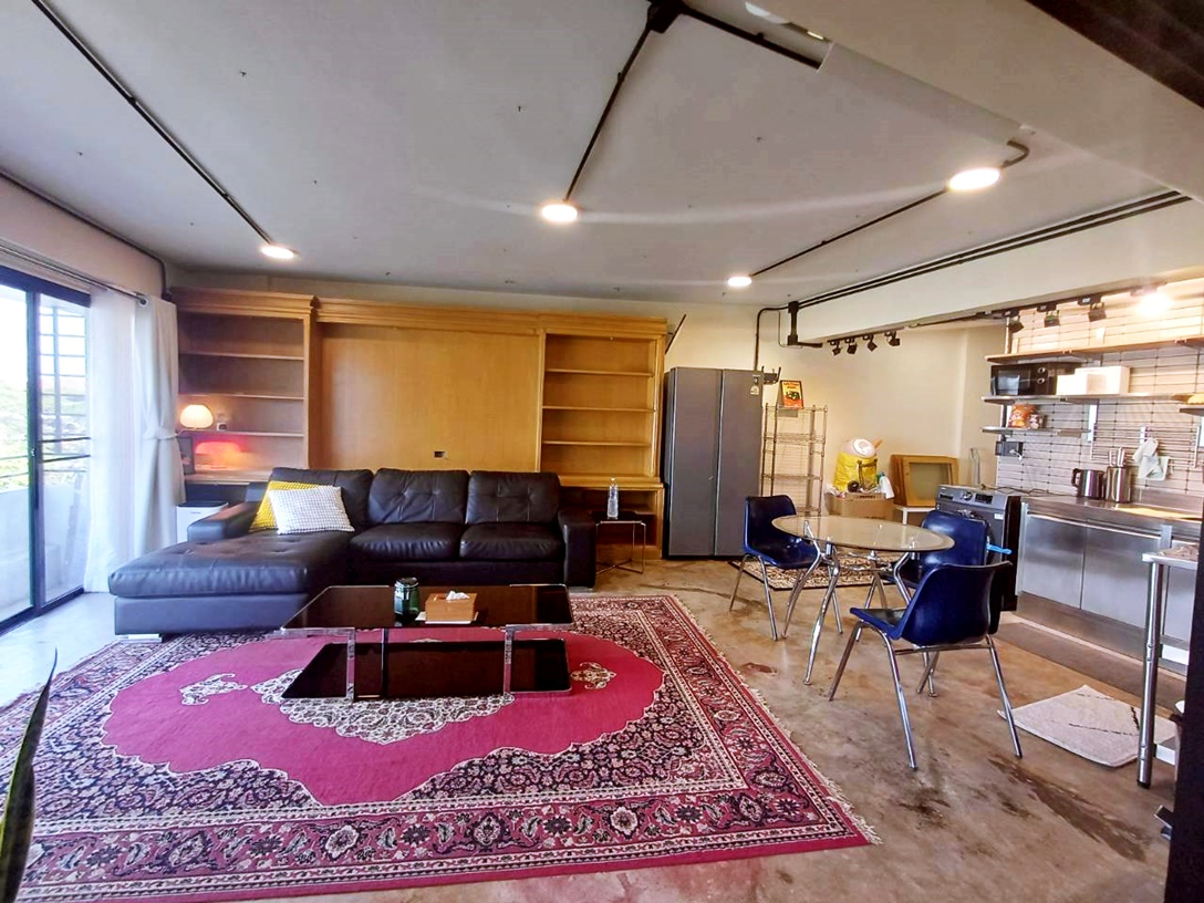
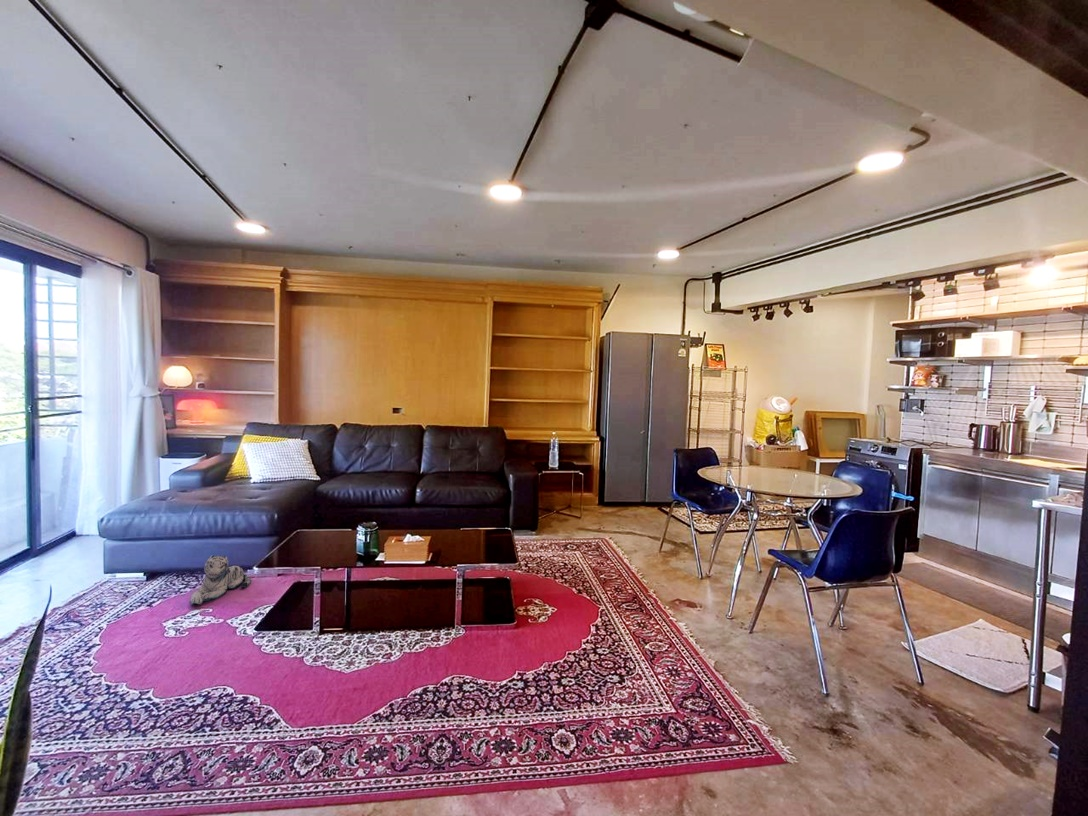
+ plush toy [189,554,252,605]
